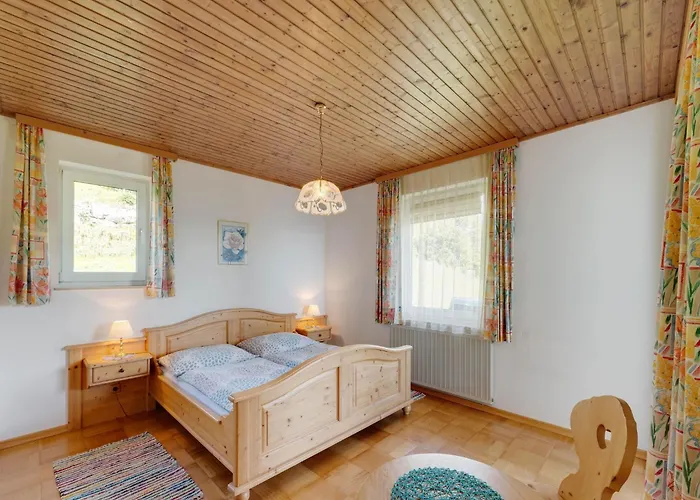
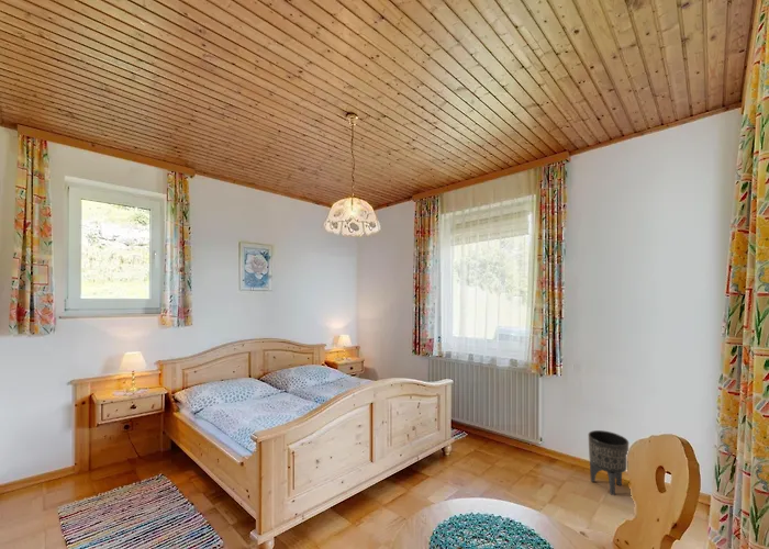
+ planter [587,429,629,496]
